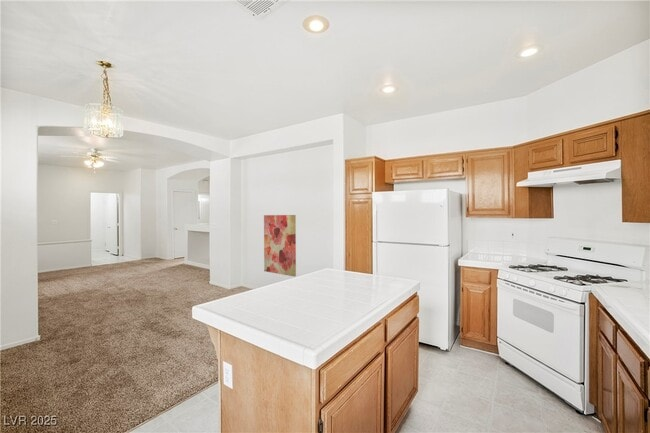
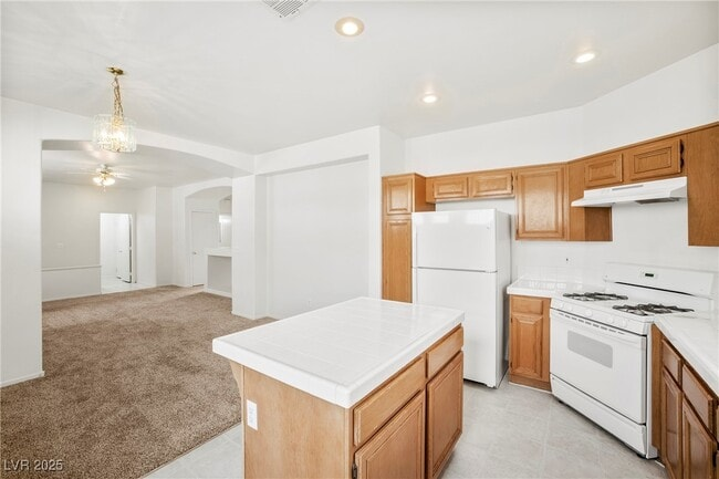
- wall art [263,214,297,278]
